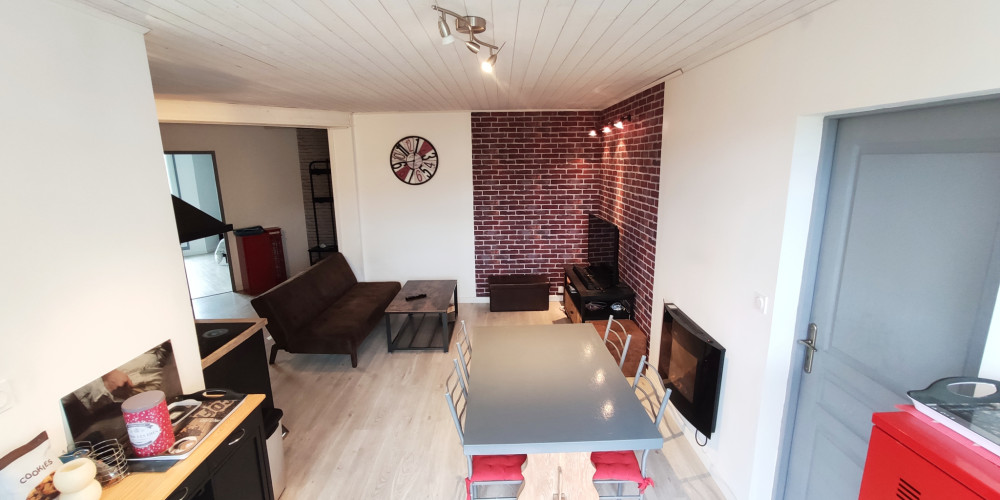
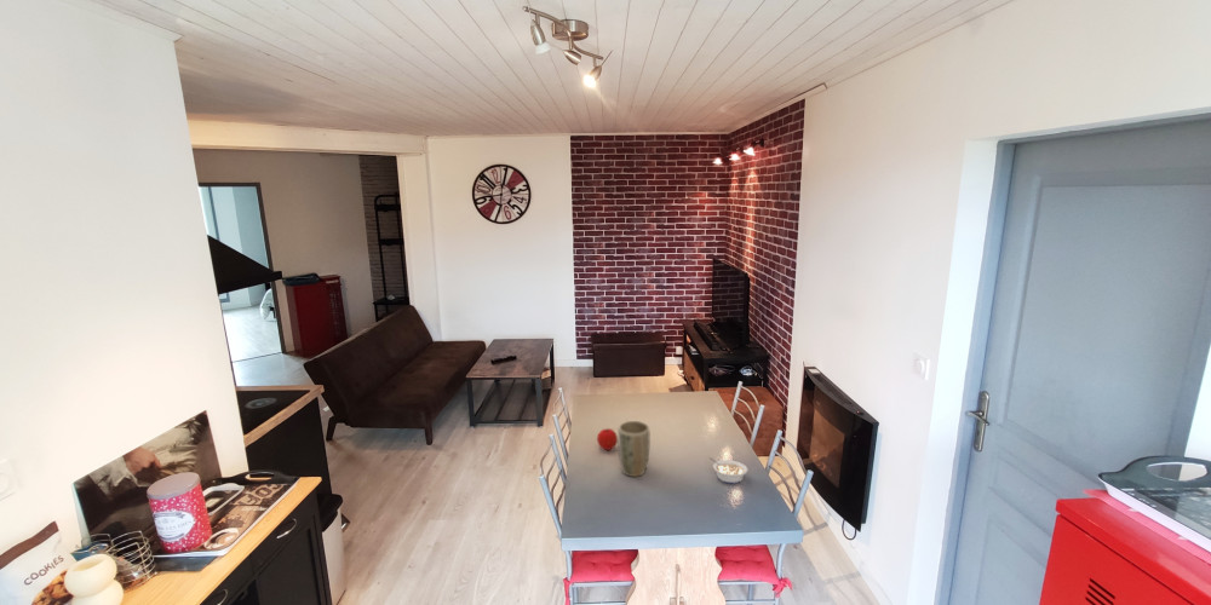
+ plant pot [618,420,652,478]
+ legume [708,456,748,485]
+ fruit [596,427,619,451]
